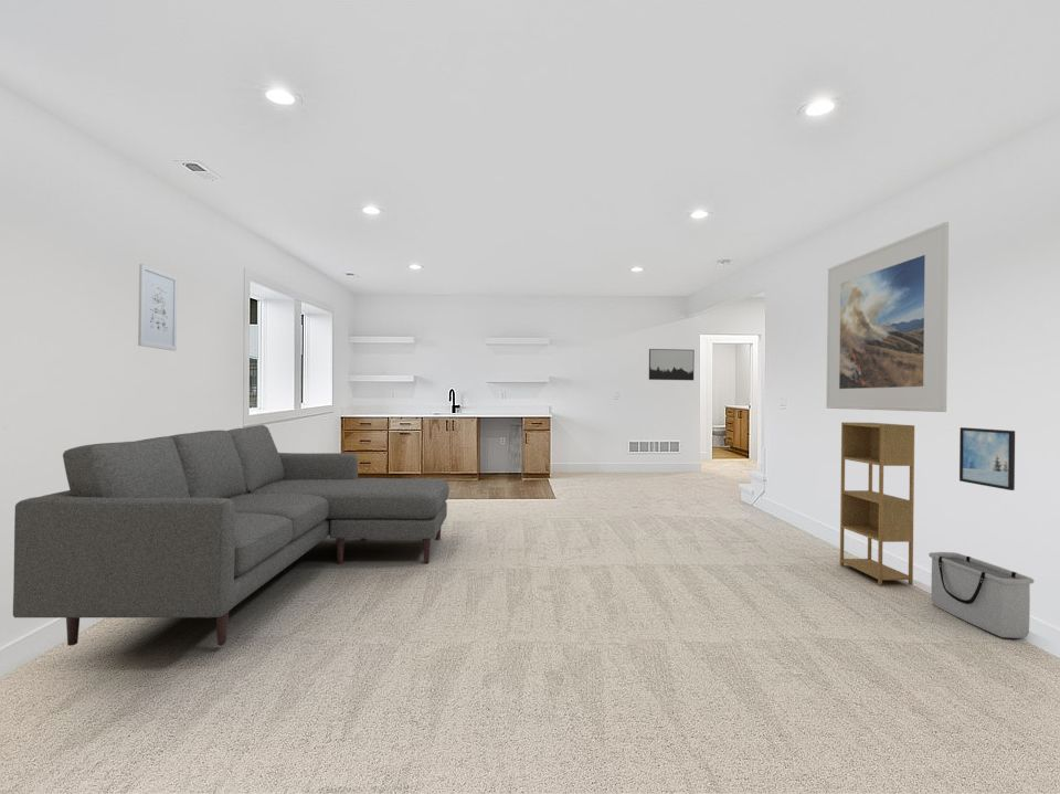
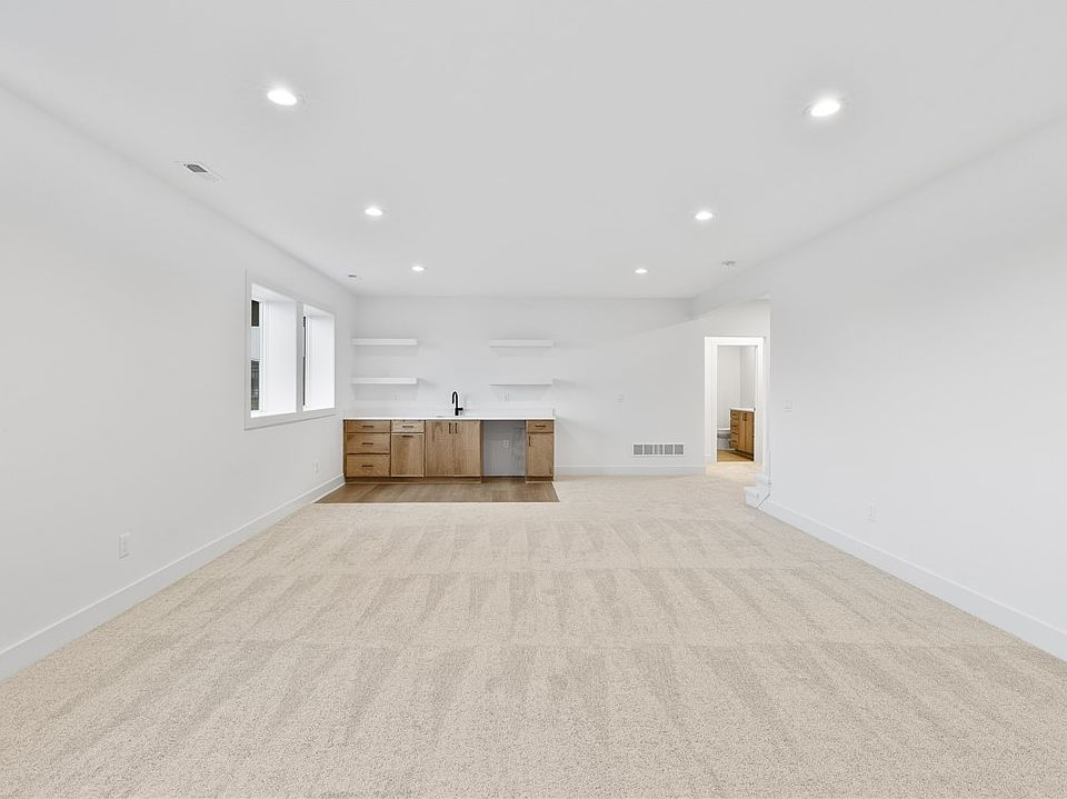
- shelving unit [839,421,915,586]
- storage bin [928,551,1035,639]
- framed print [958,426,1016,491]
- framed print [826,221,950,413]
- wall art [648,348,696,381]
- wall art [137,263,178,351]
- sofa [12,424,451,647]
